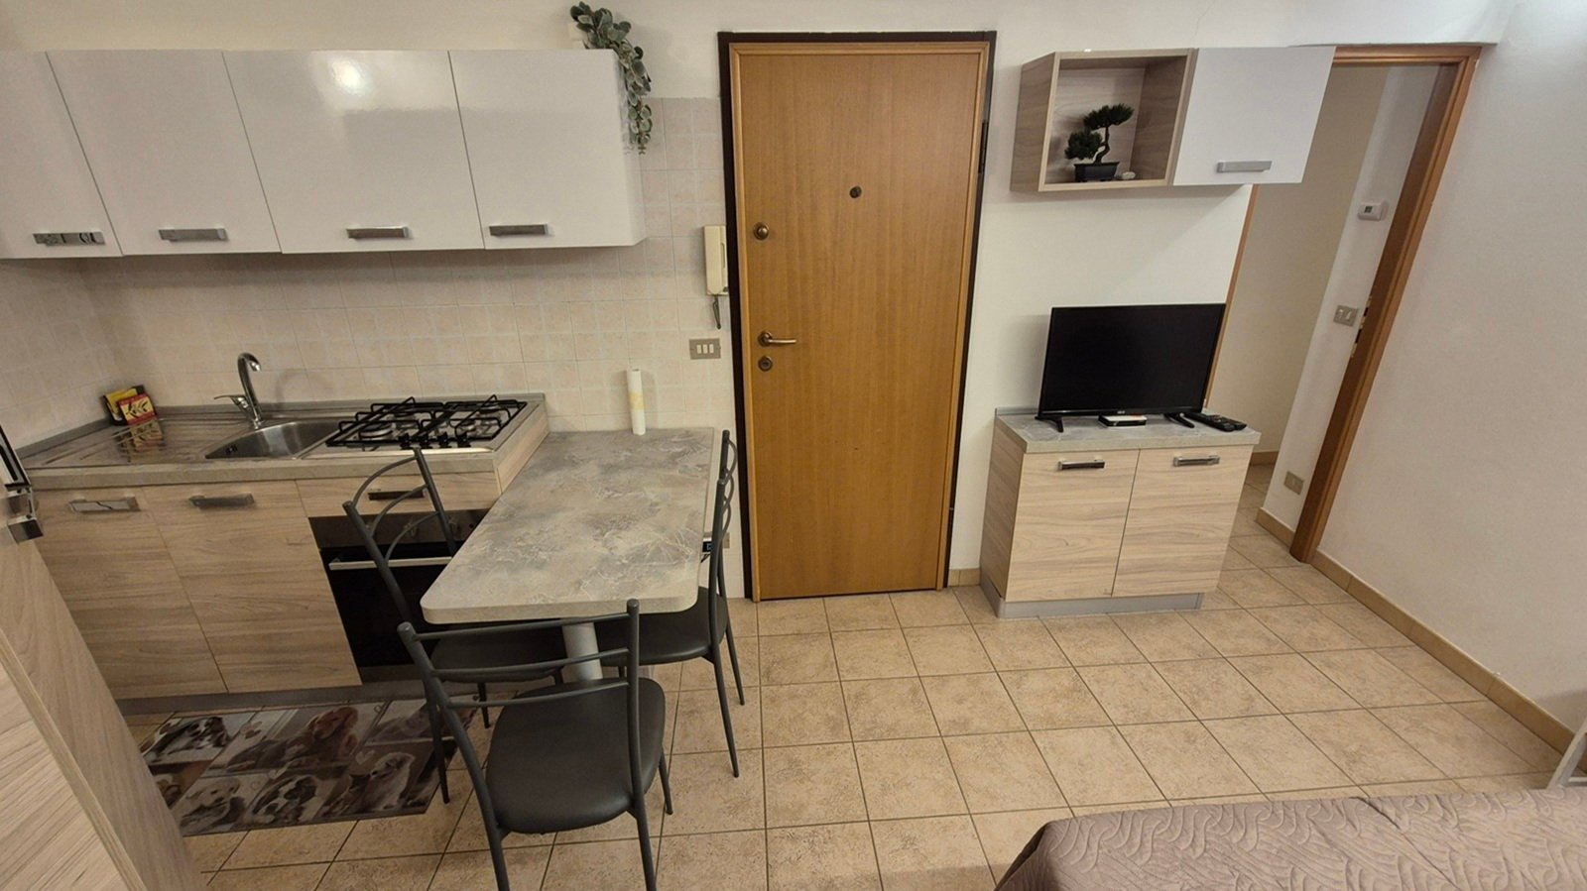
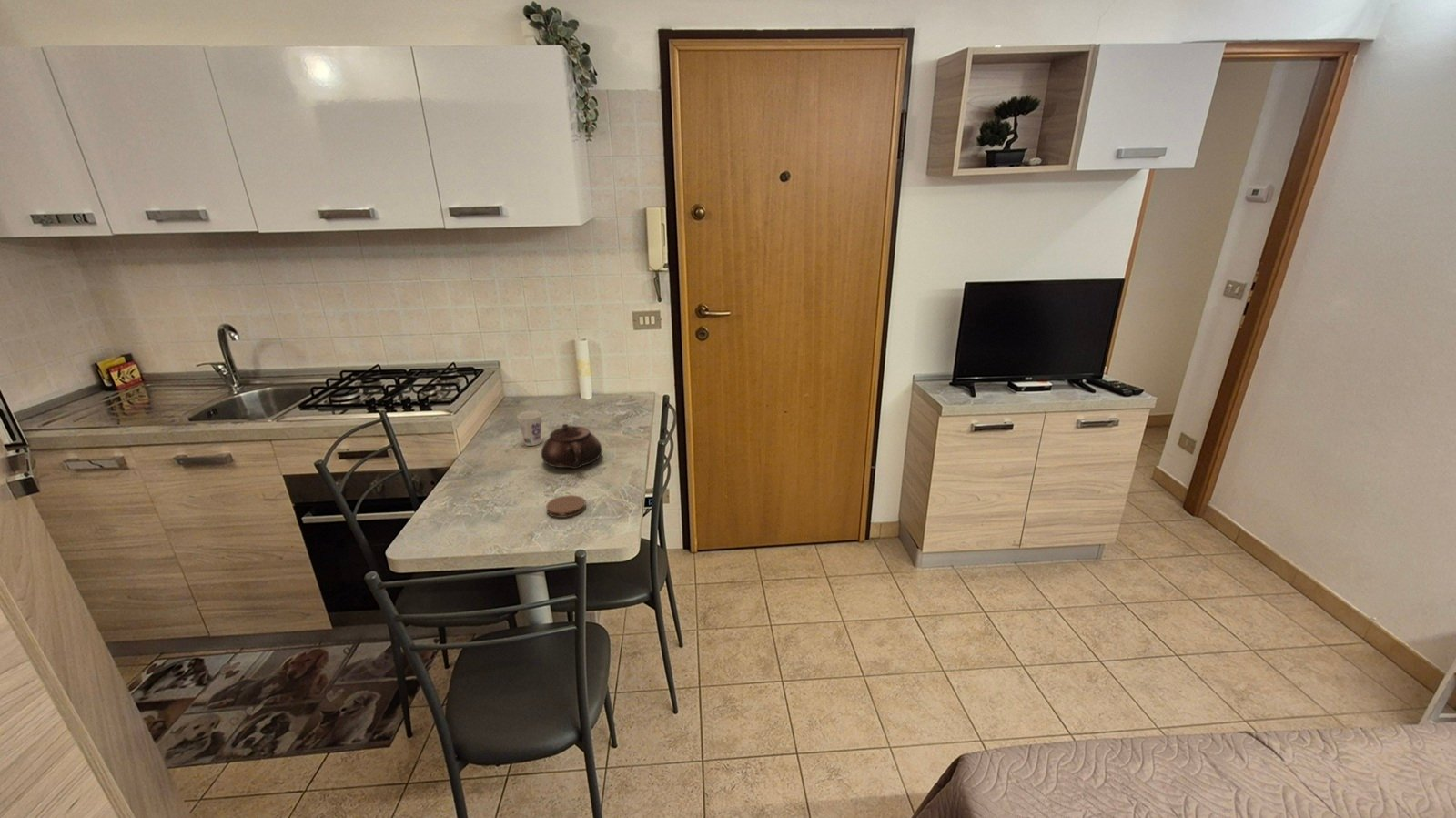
+ cup [516,410,543,447]
+ teapot [541,423,603,470]
+ coaster [545,494,587,519]
